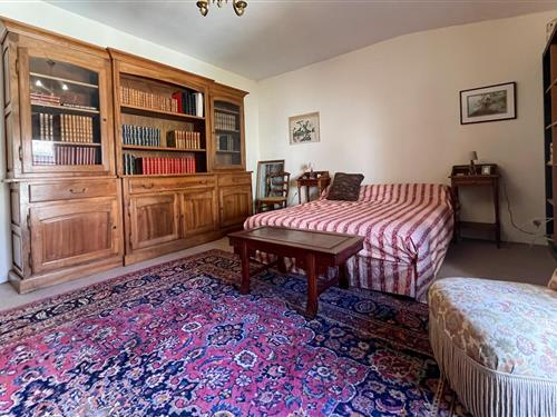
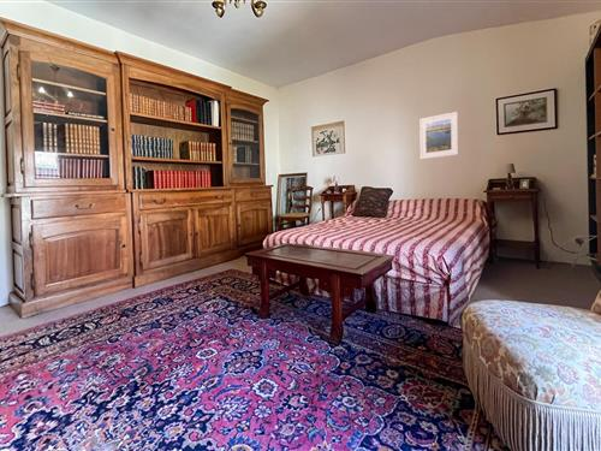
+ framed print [418,111,459,160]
